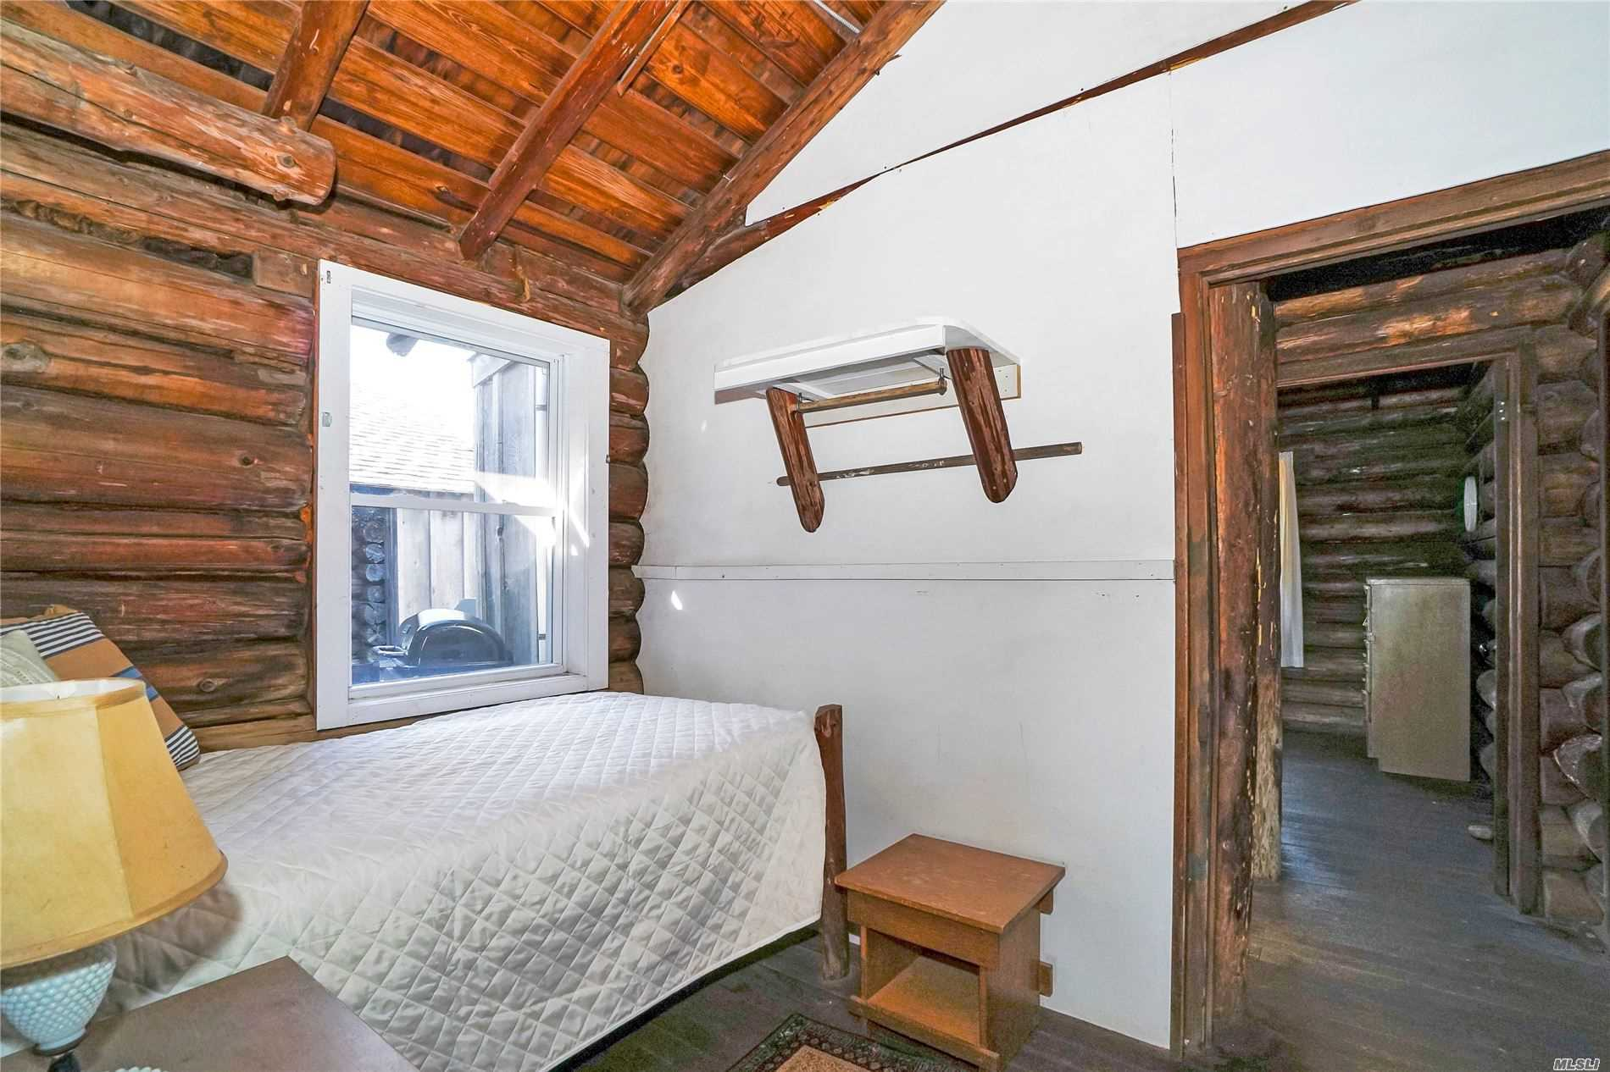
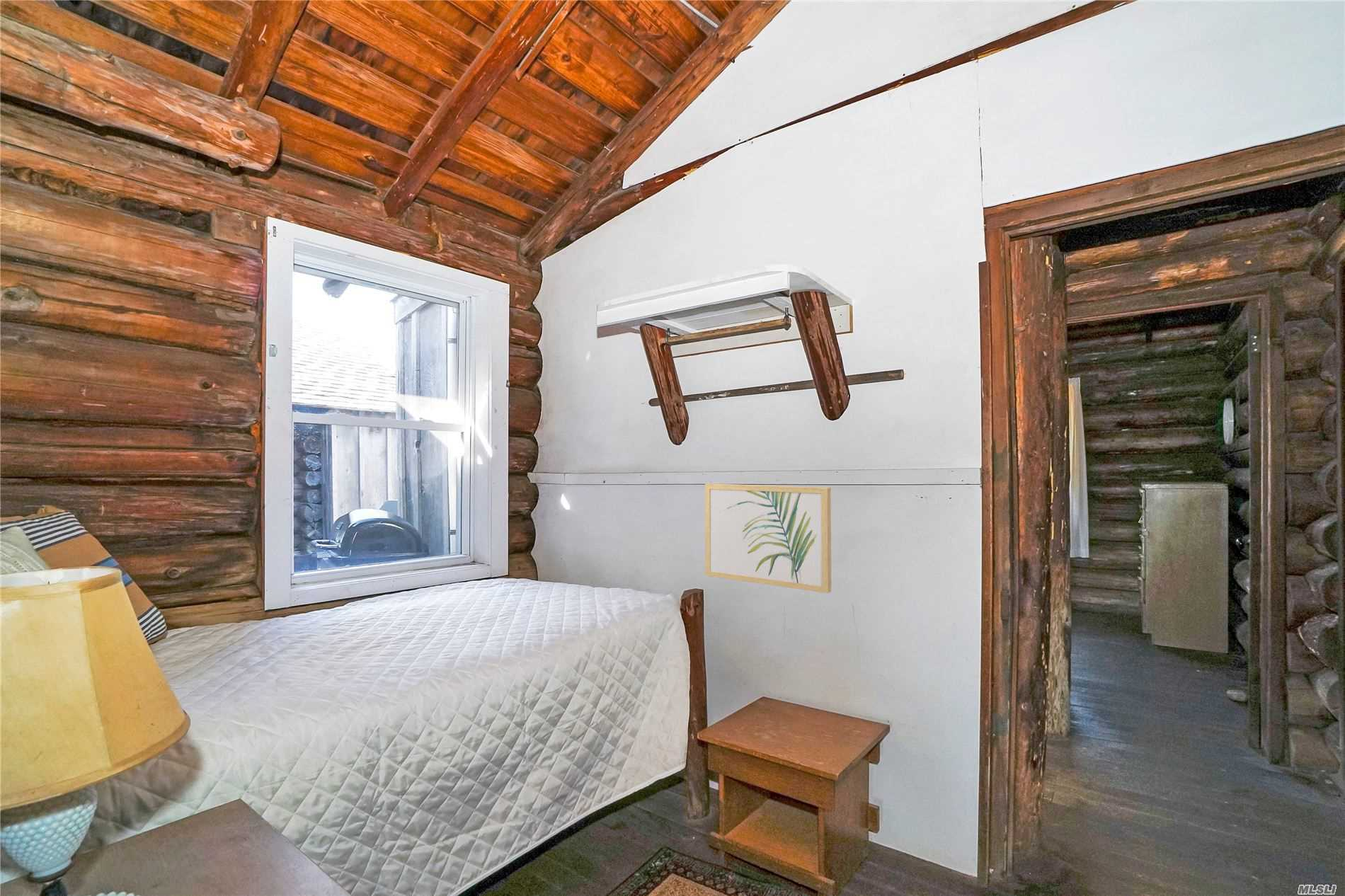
+ wall art [704,483,832,594]
